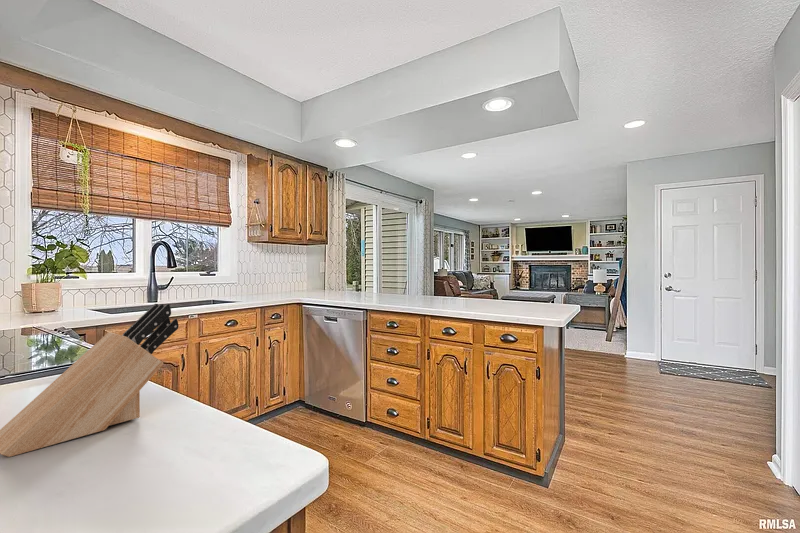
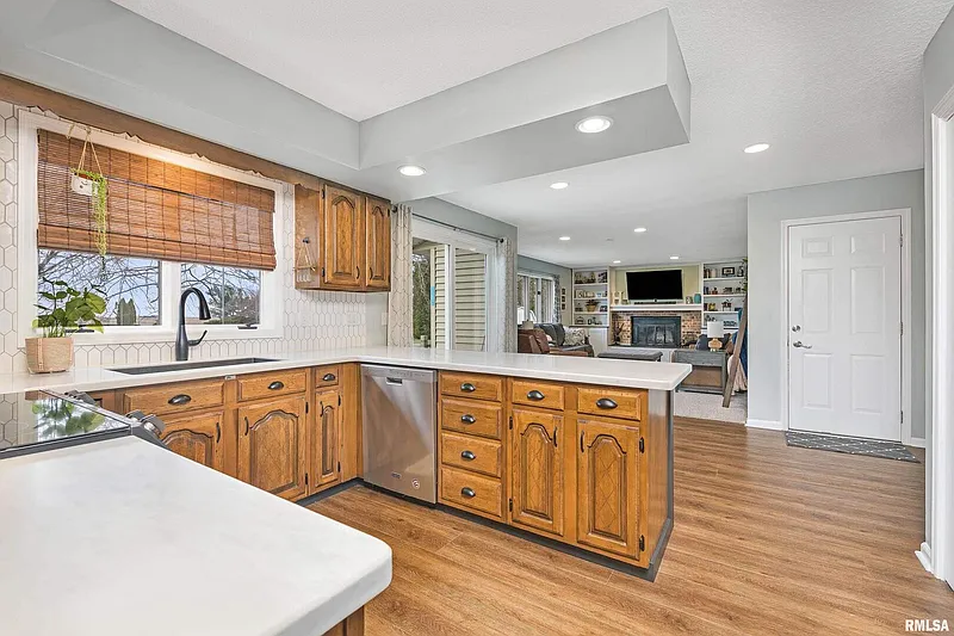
- knife block [0,303,180,458]
